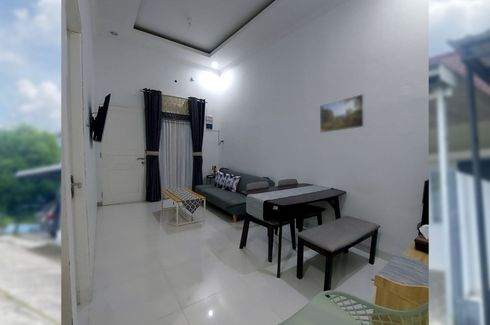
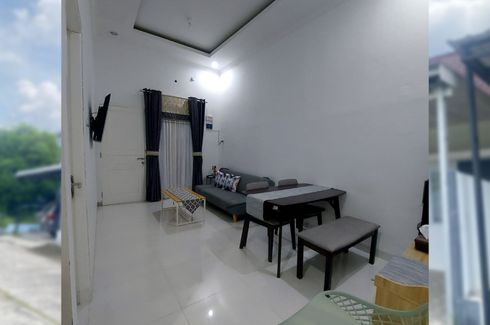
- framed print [319,93,366,134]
